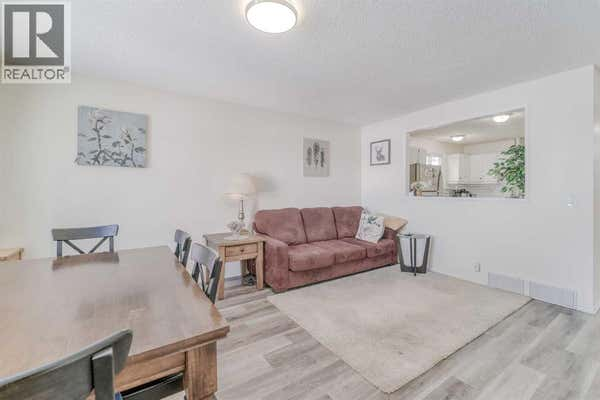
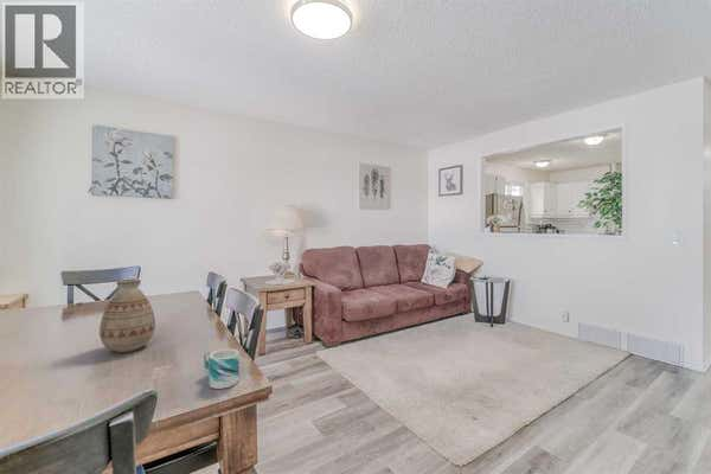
+ vase [98,278,156,353]
+ mug [204,347,241,390]
